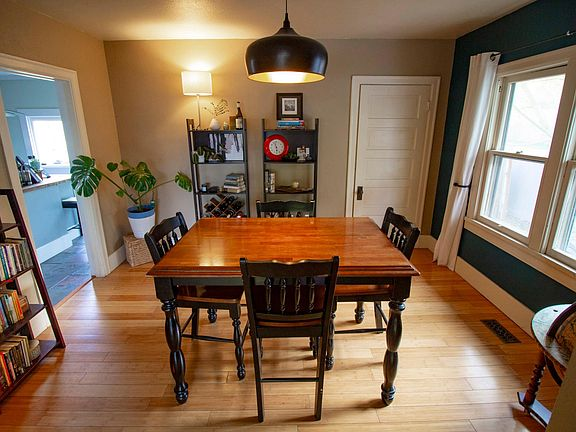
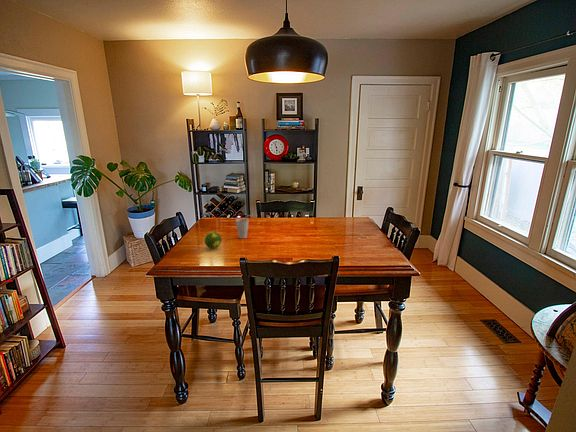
+ fruit [203,231,222,250]
+ cup [235,214,253,239]
